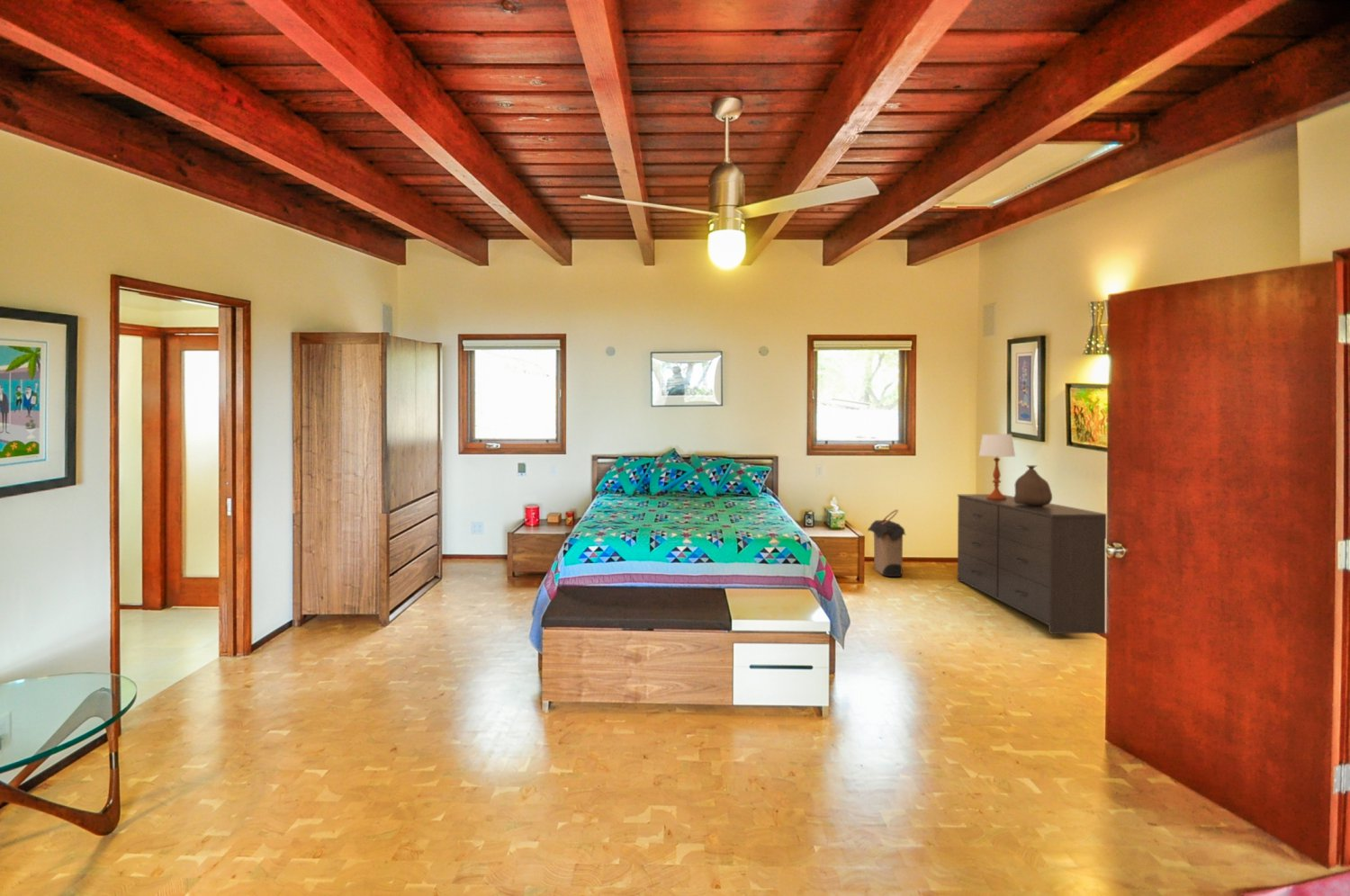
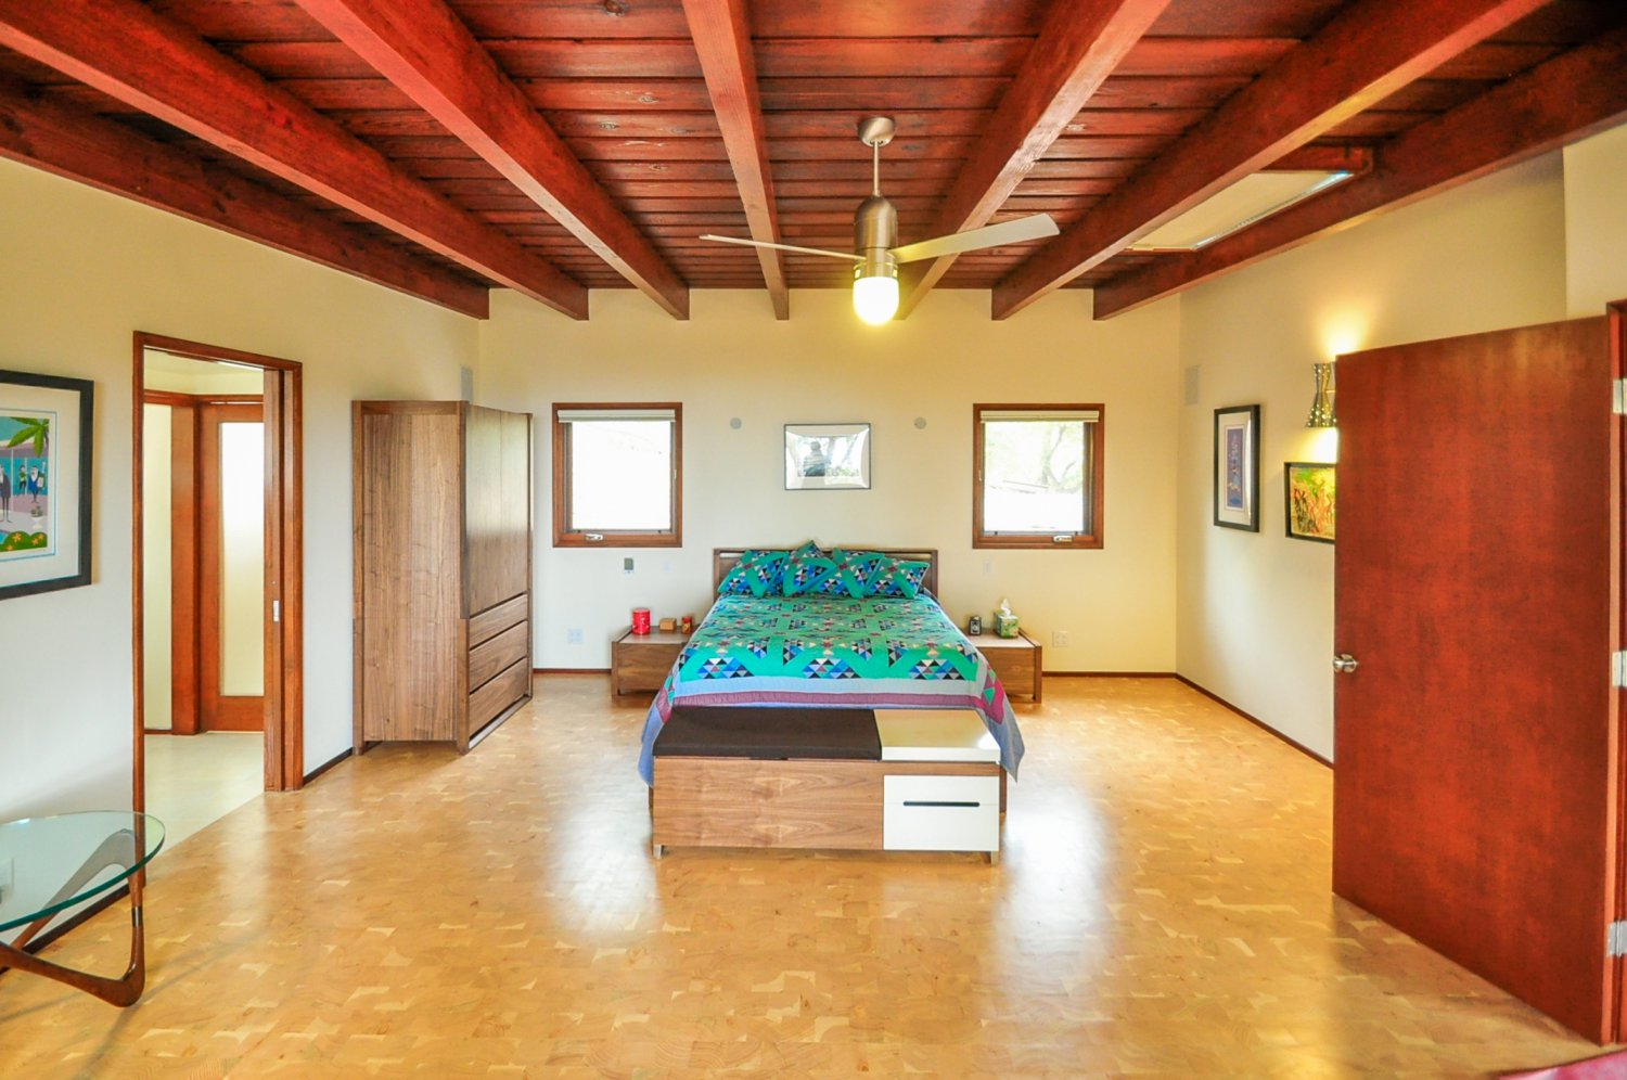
- bag [1013,464,1053,506]
- table lamp [977,434,1016,500]
- laundry hamper [867,508,908,578]
- dresser [957,493,1107,634]
